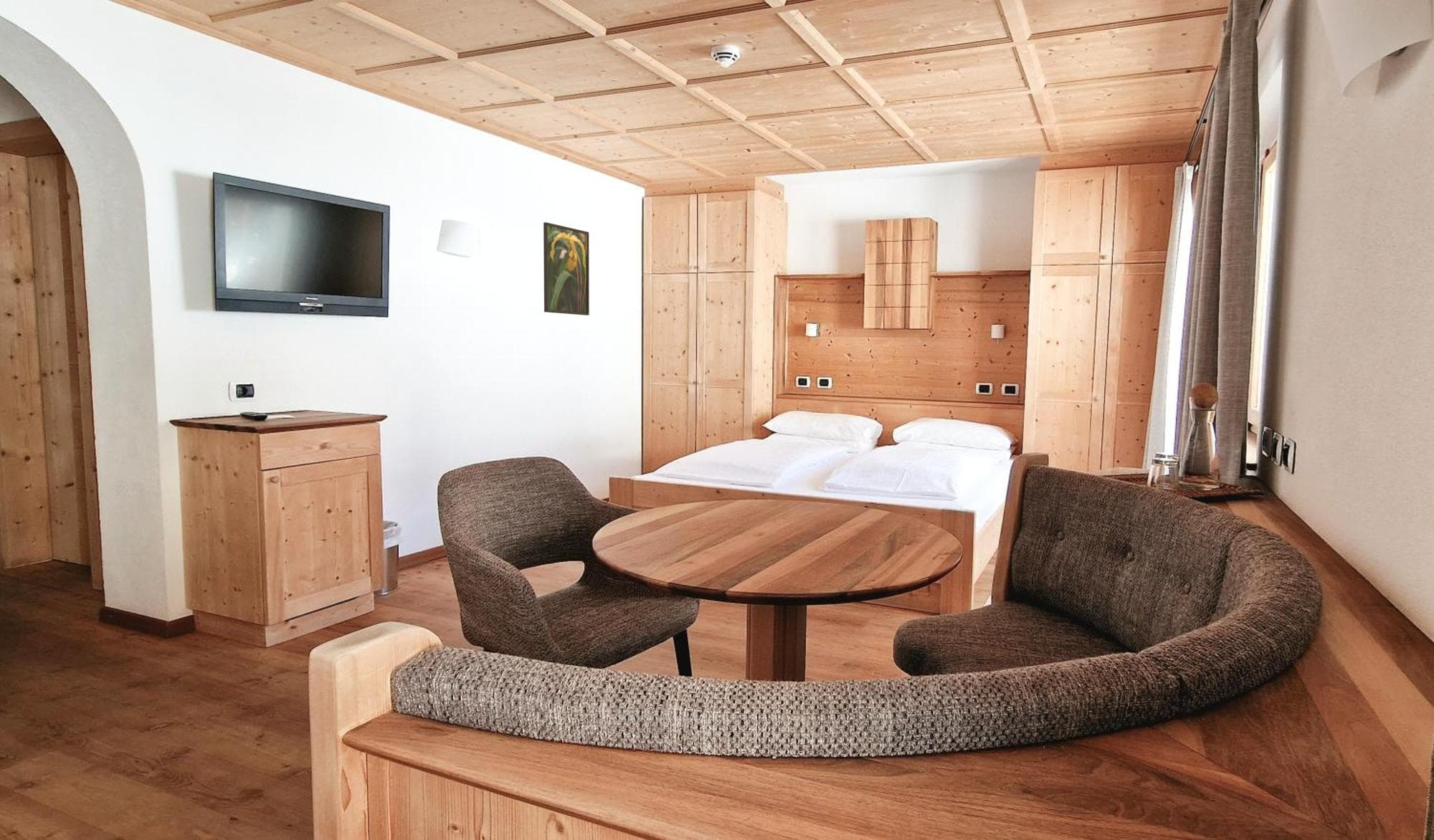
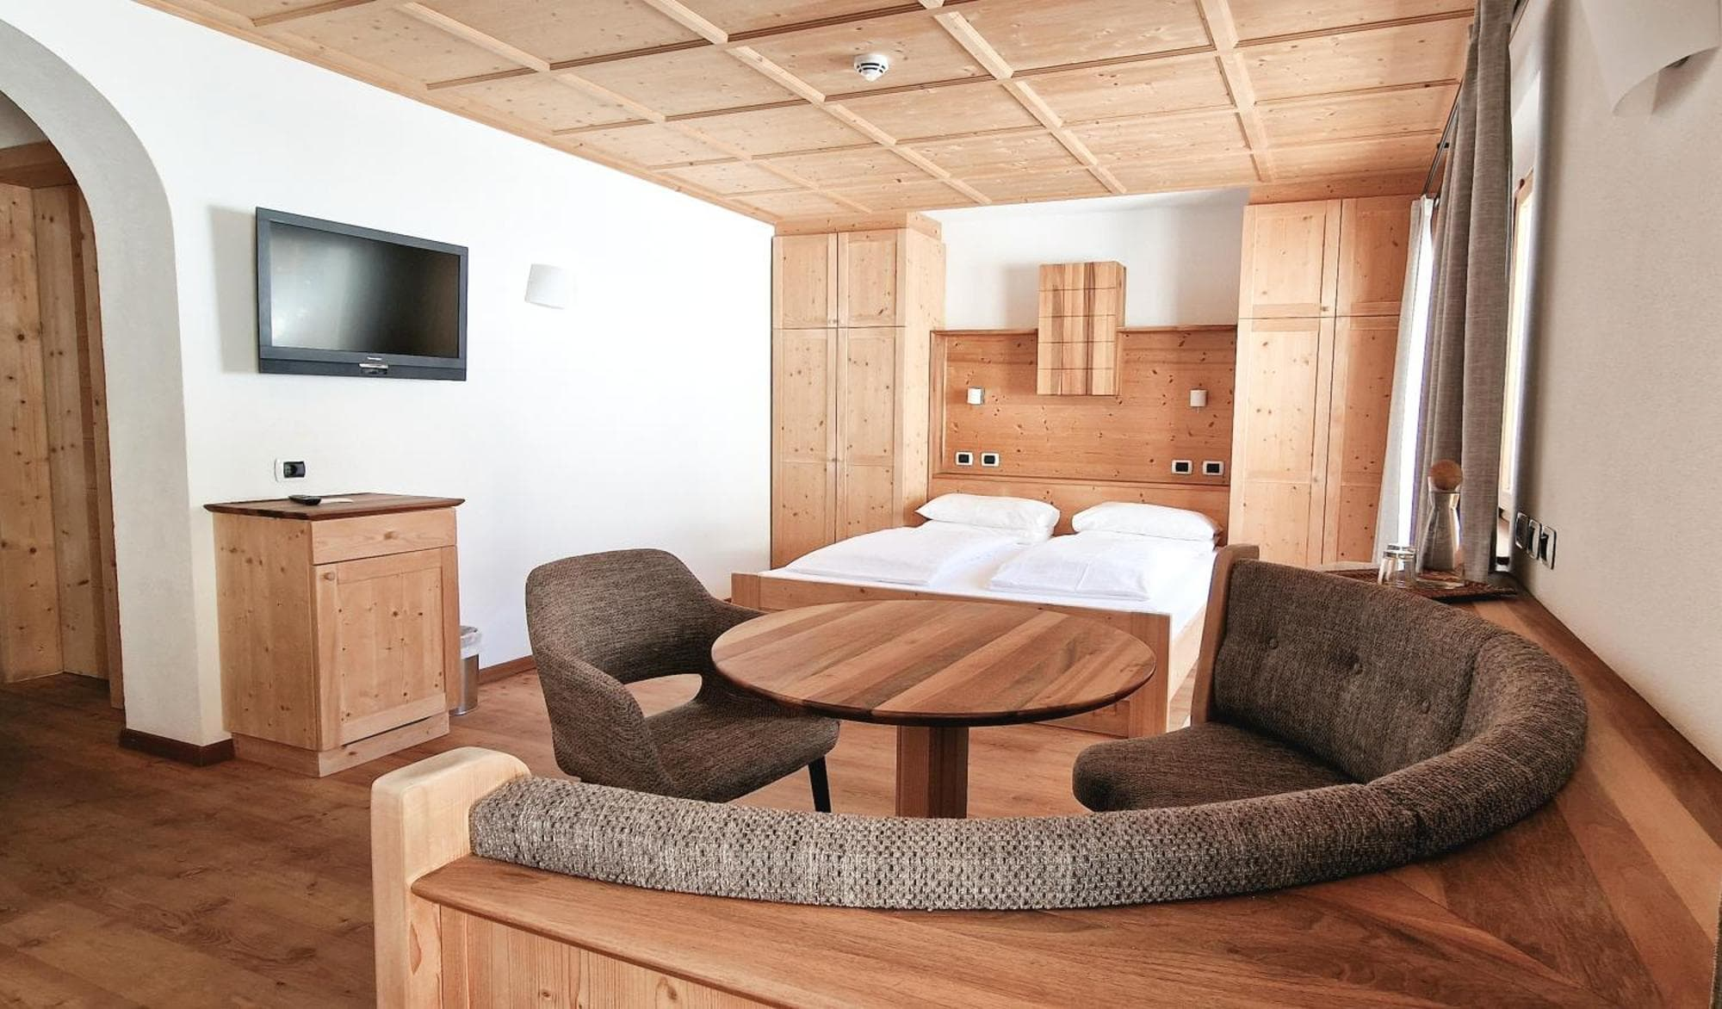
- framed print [543,221,590,316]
